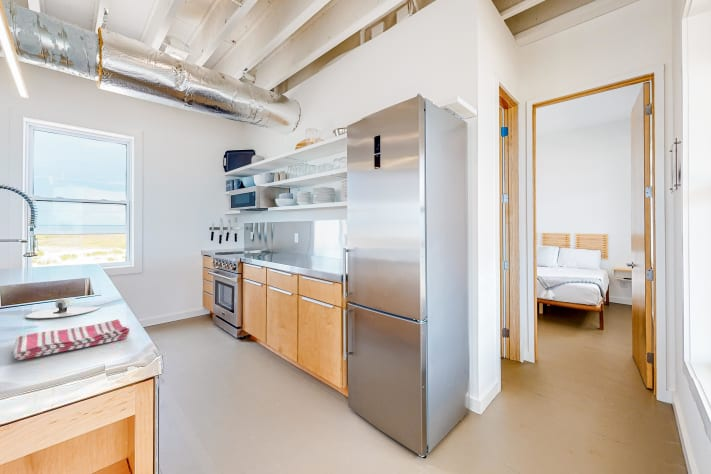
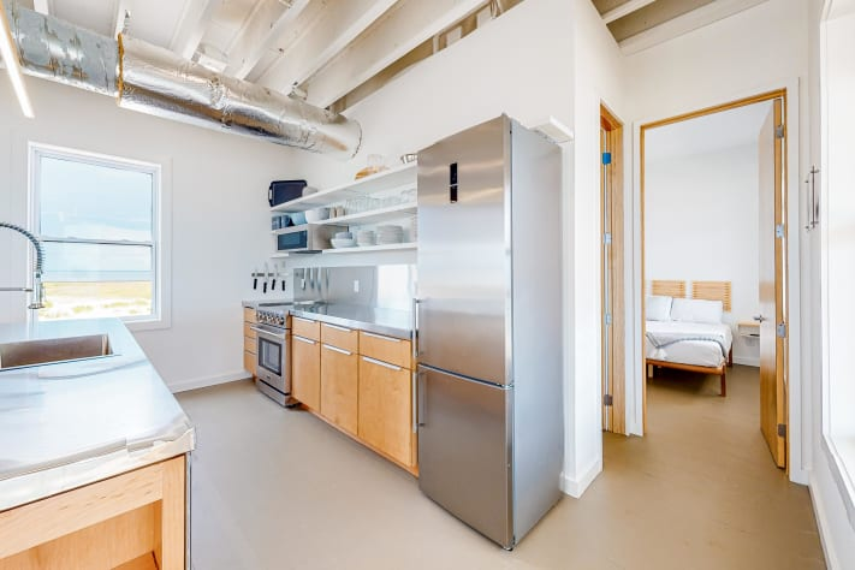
- soap dispenser [25,296,101,319]
- dish towel [12,318,131,361]
